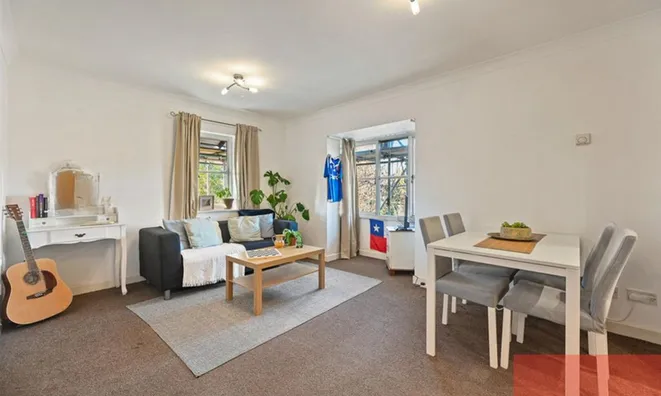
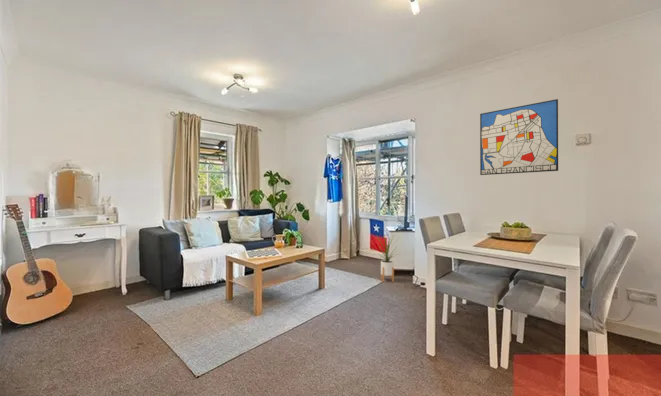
+ wall art [479,98,559,176]
+ house plant [372,231,400,283]
